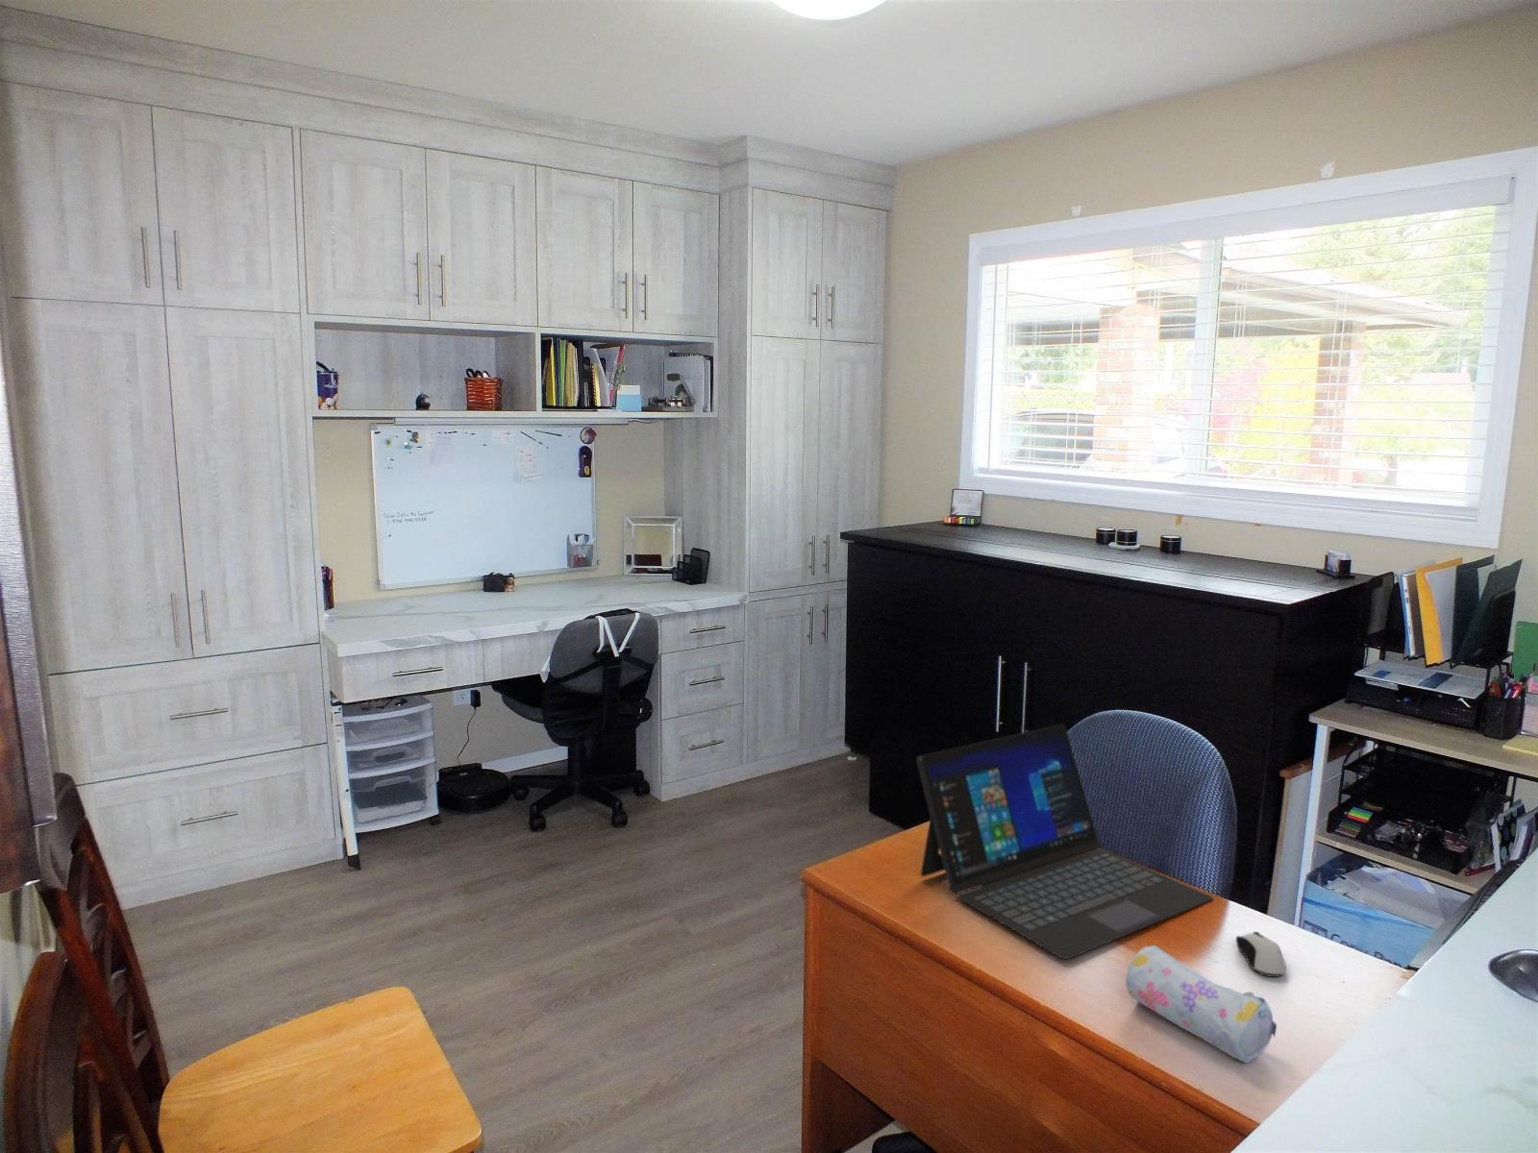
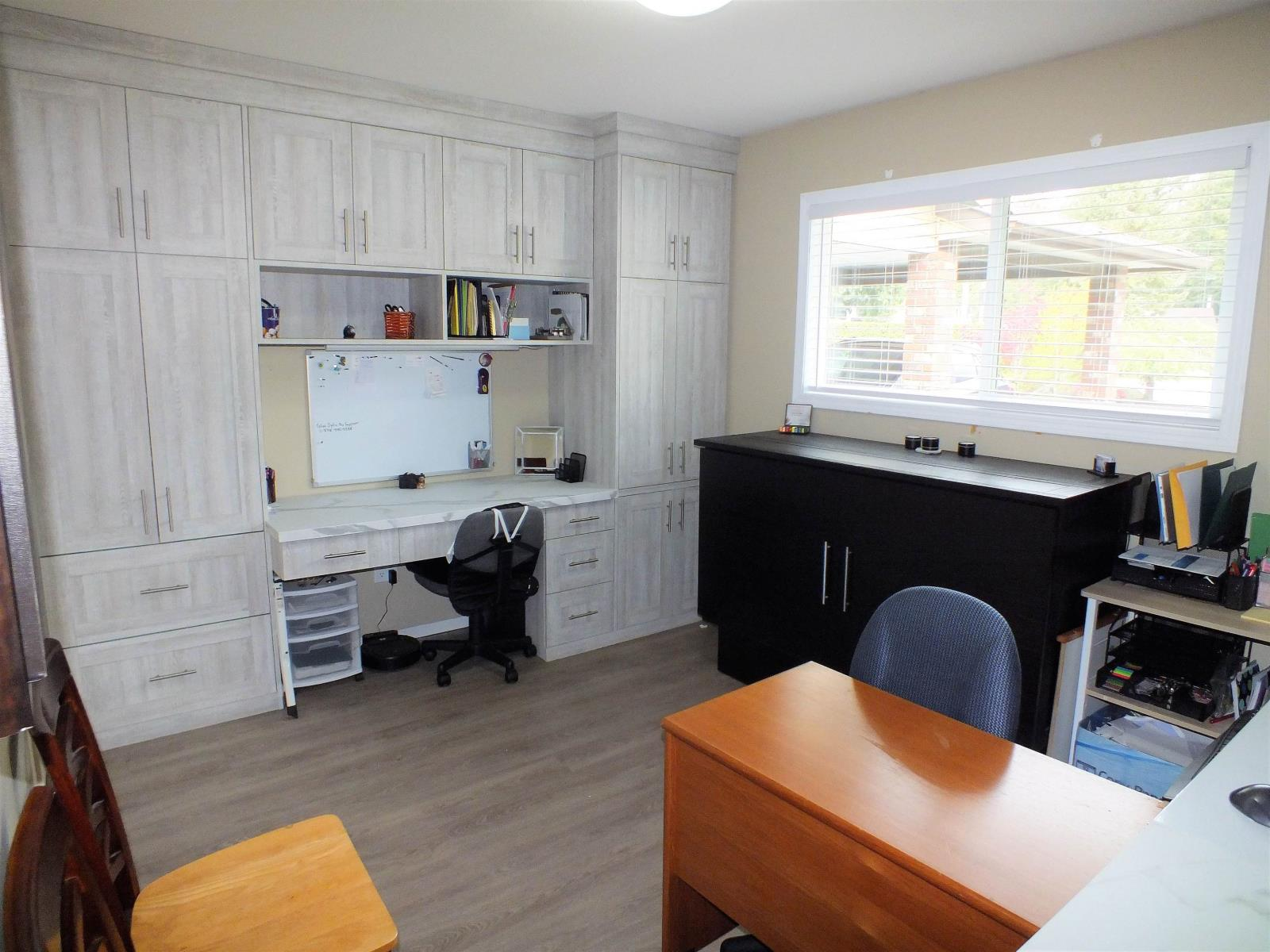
- pencil case [1125,945,1278,1063]
- computer mouse [1235,931,1289,979]
- laptop [916,723,1215,960]
